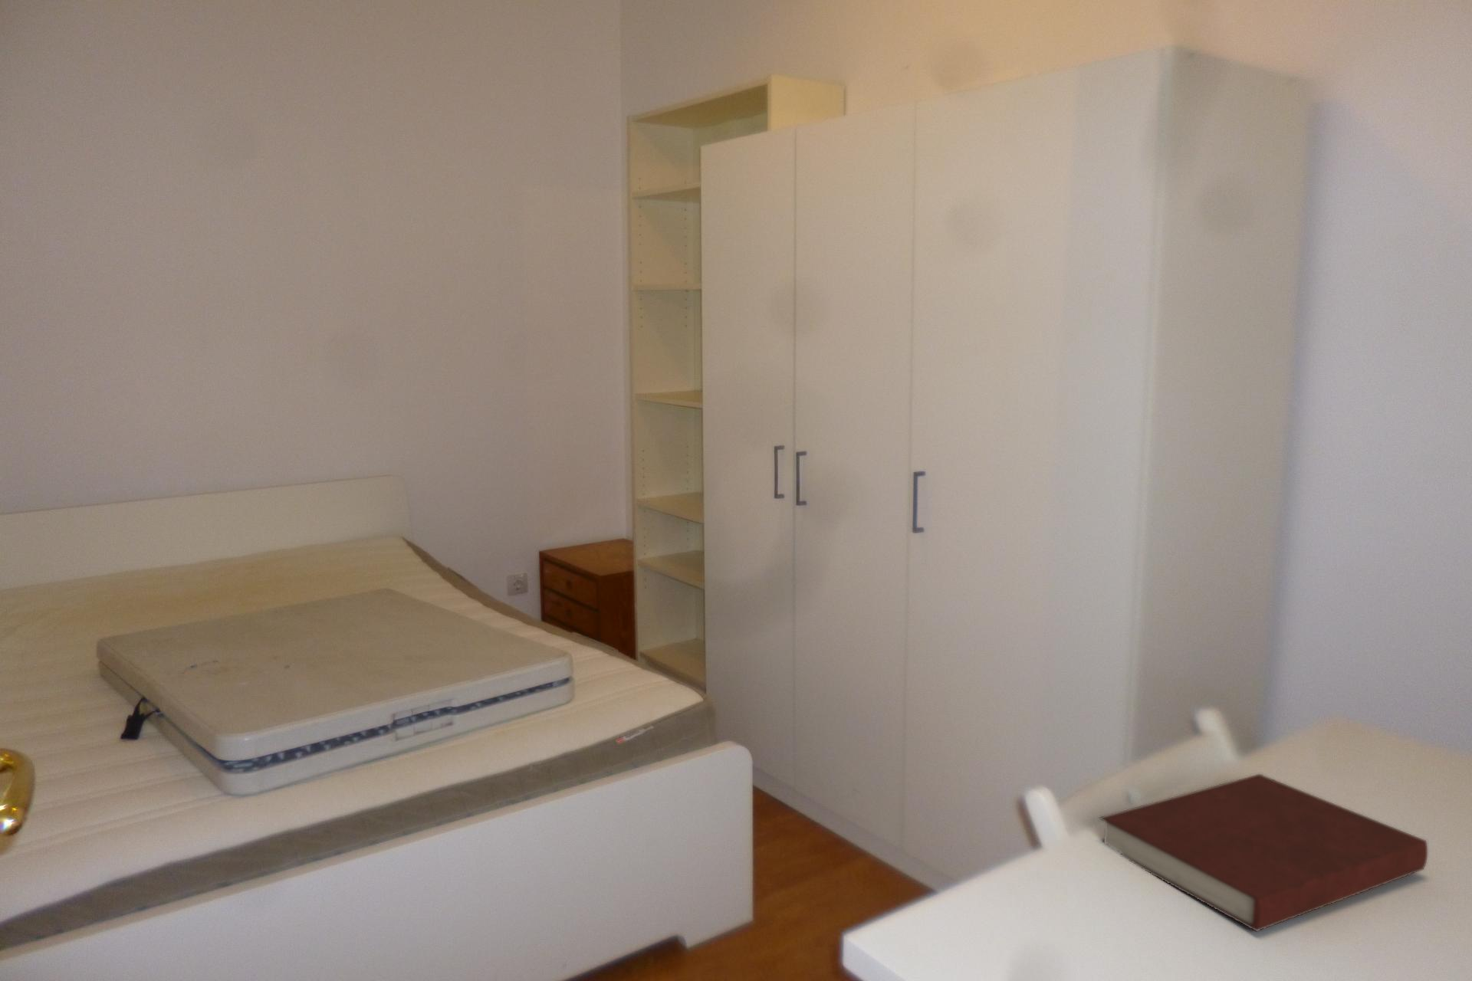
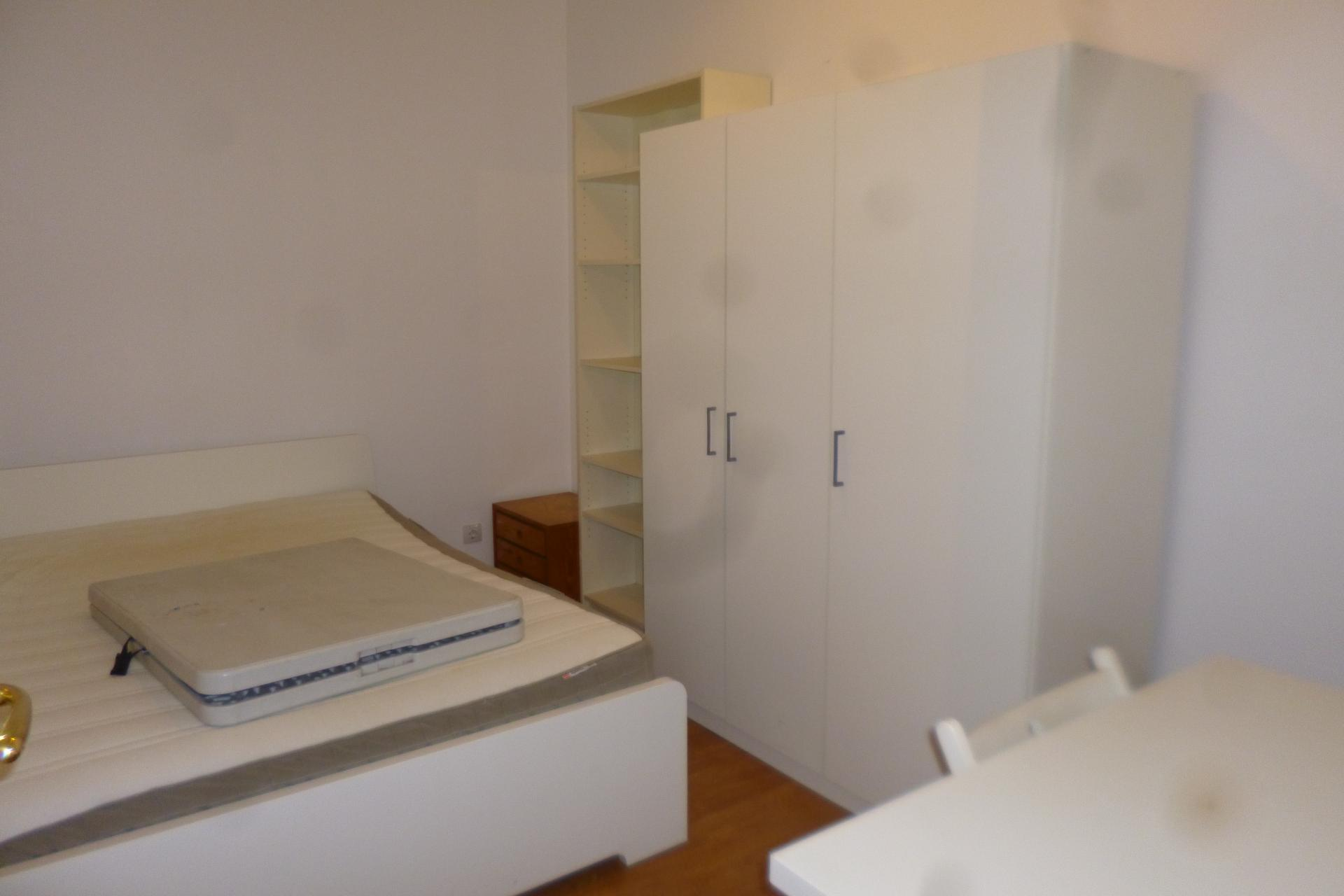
- notebook [1099,773,1428,933]
